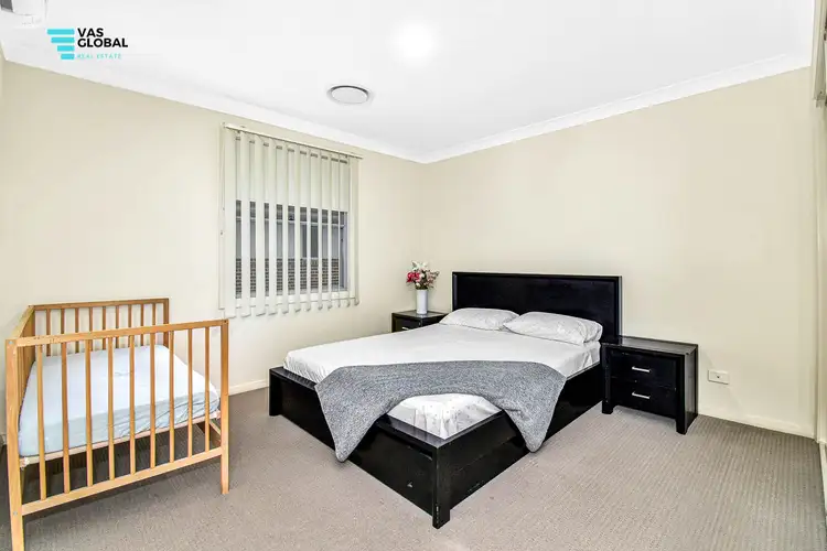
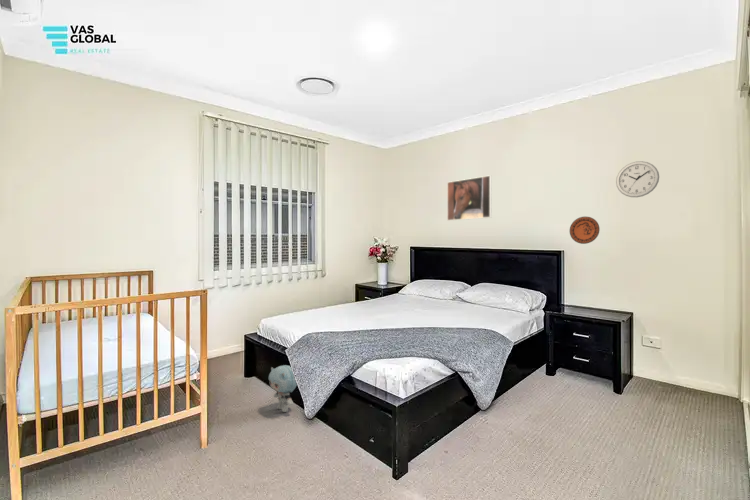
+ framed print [446,175,492,222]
+ wall clock [615,160,660,198]
+ plush toy [268,364,298,413]
+ decorative plate [569,216,601,245]
